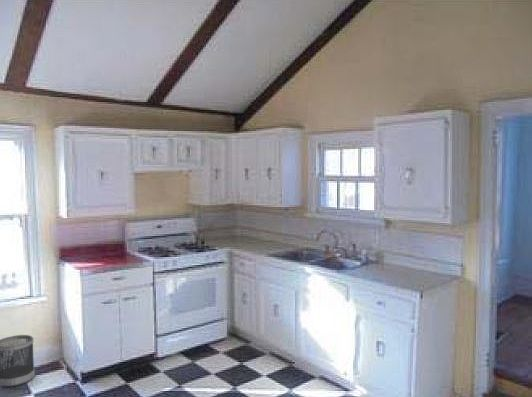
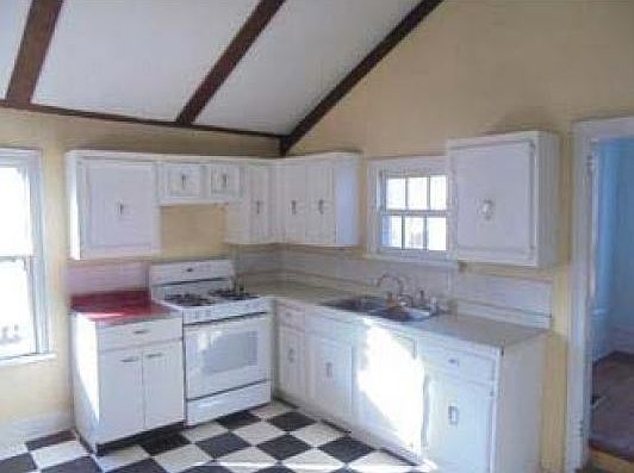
- wastebasket [0,334,36,388]
